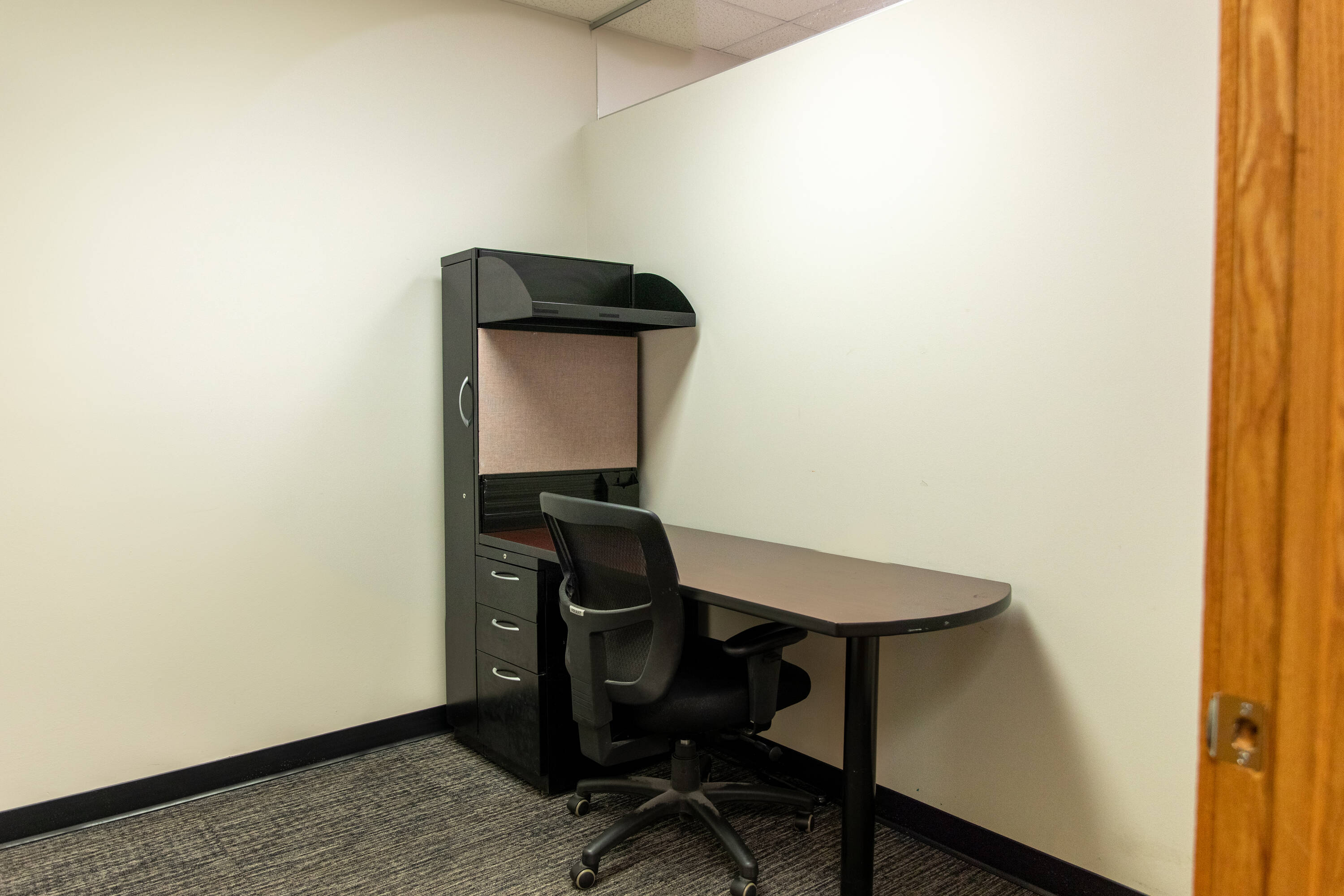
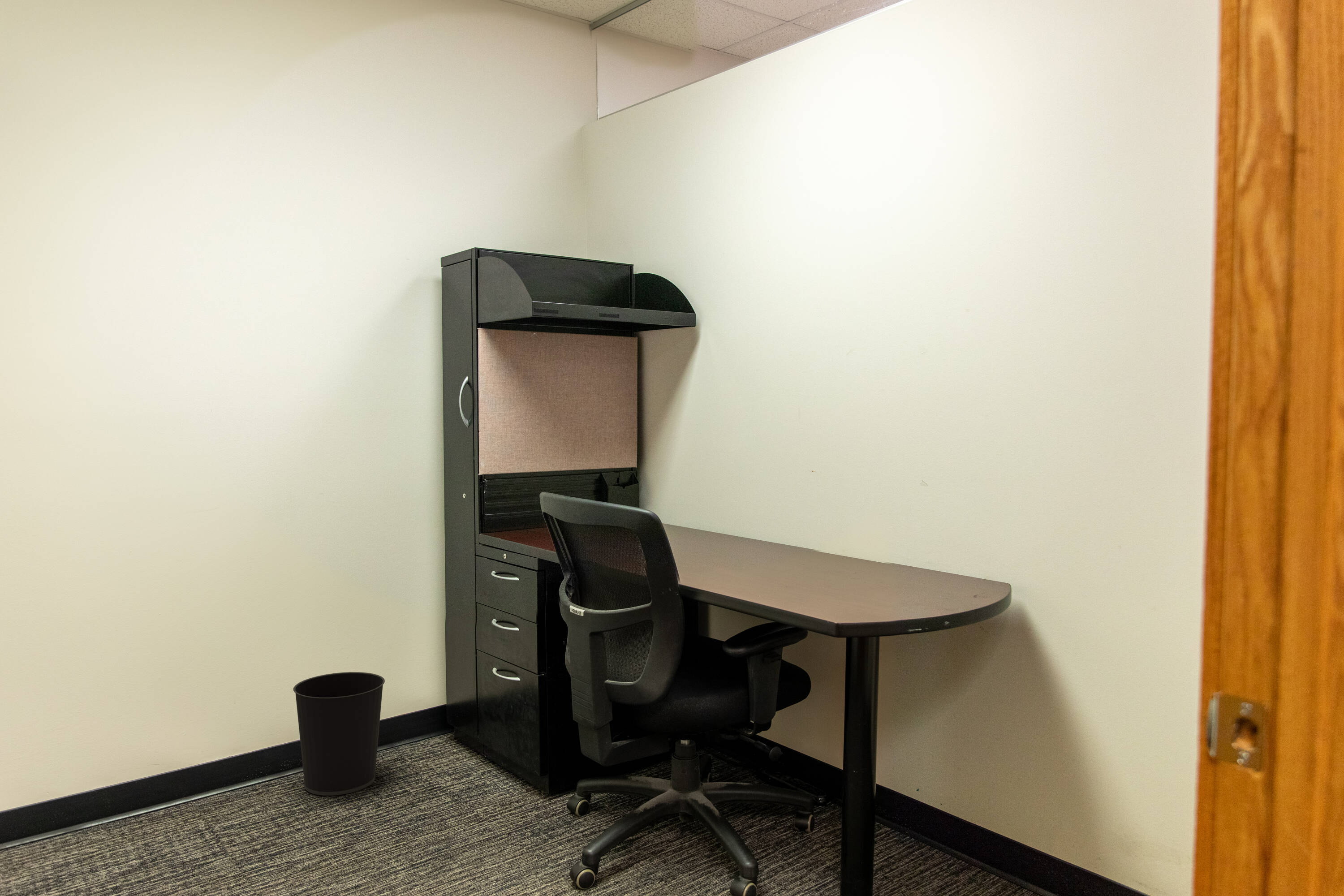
+ wastebasket [293,672,385,796]
